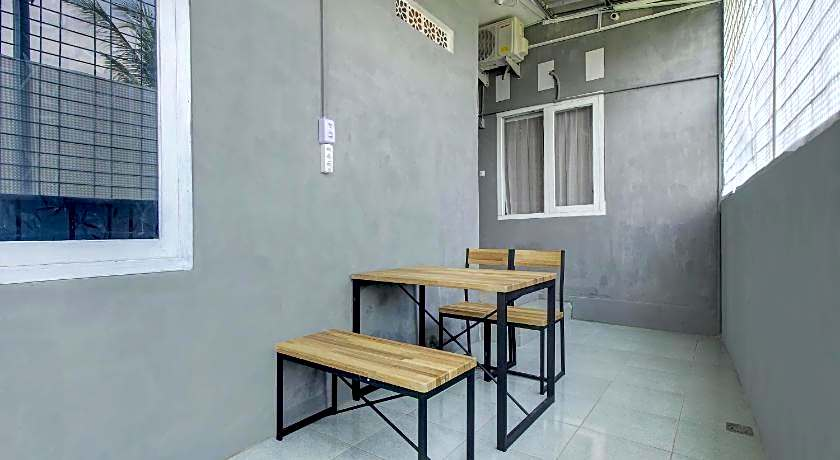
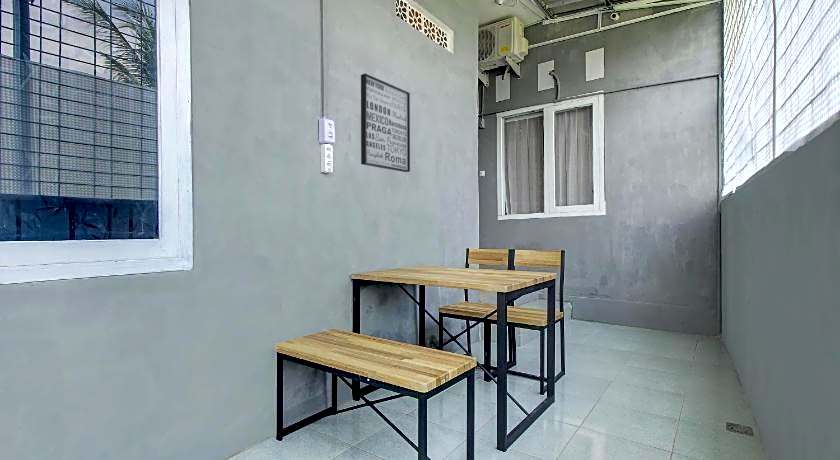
+ wall art [360,73,411,173]
